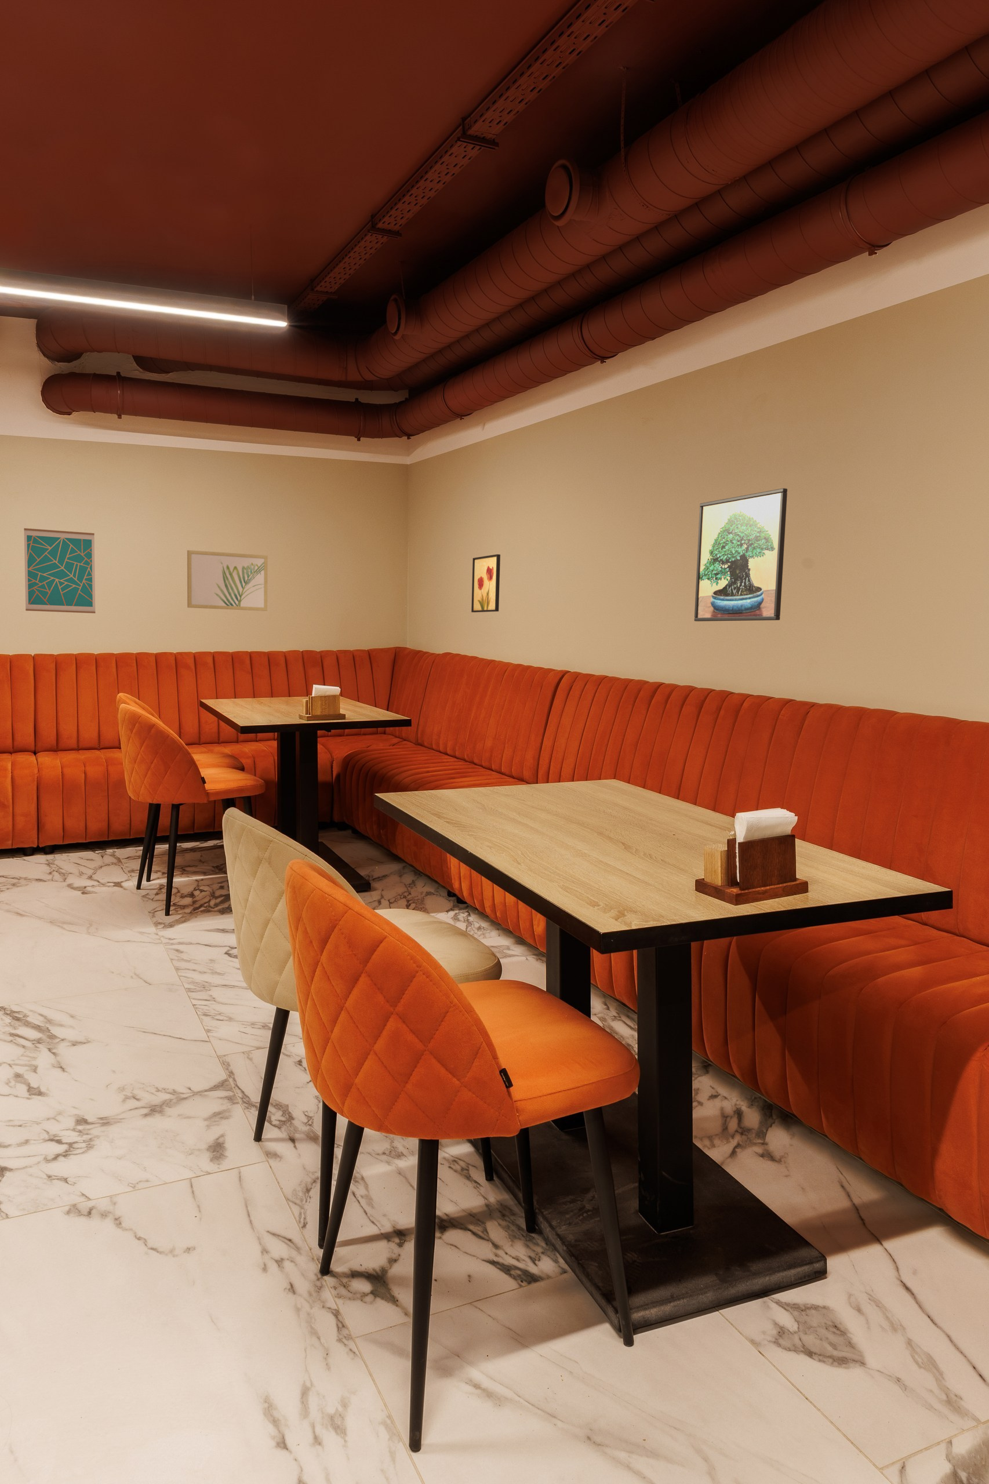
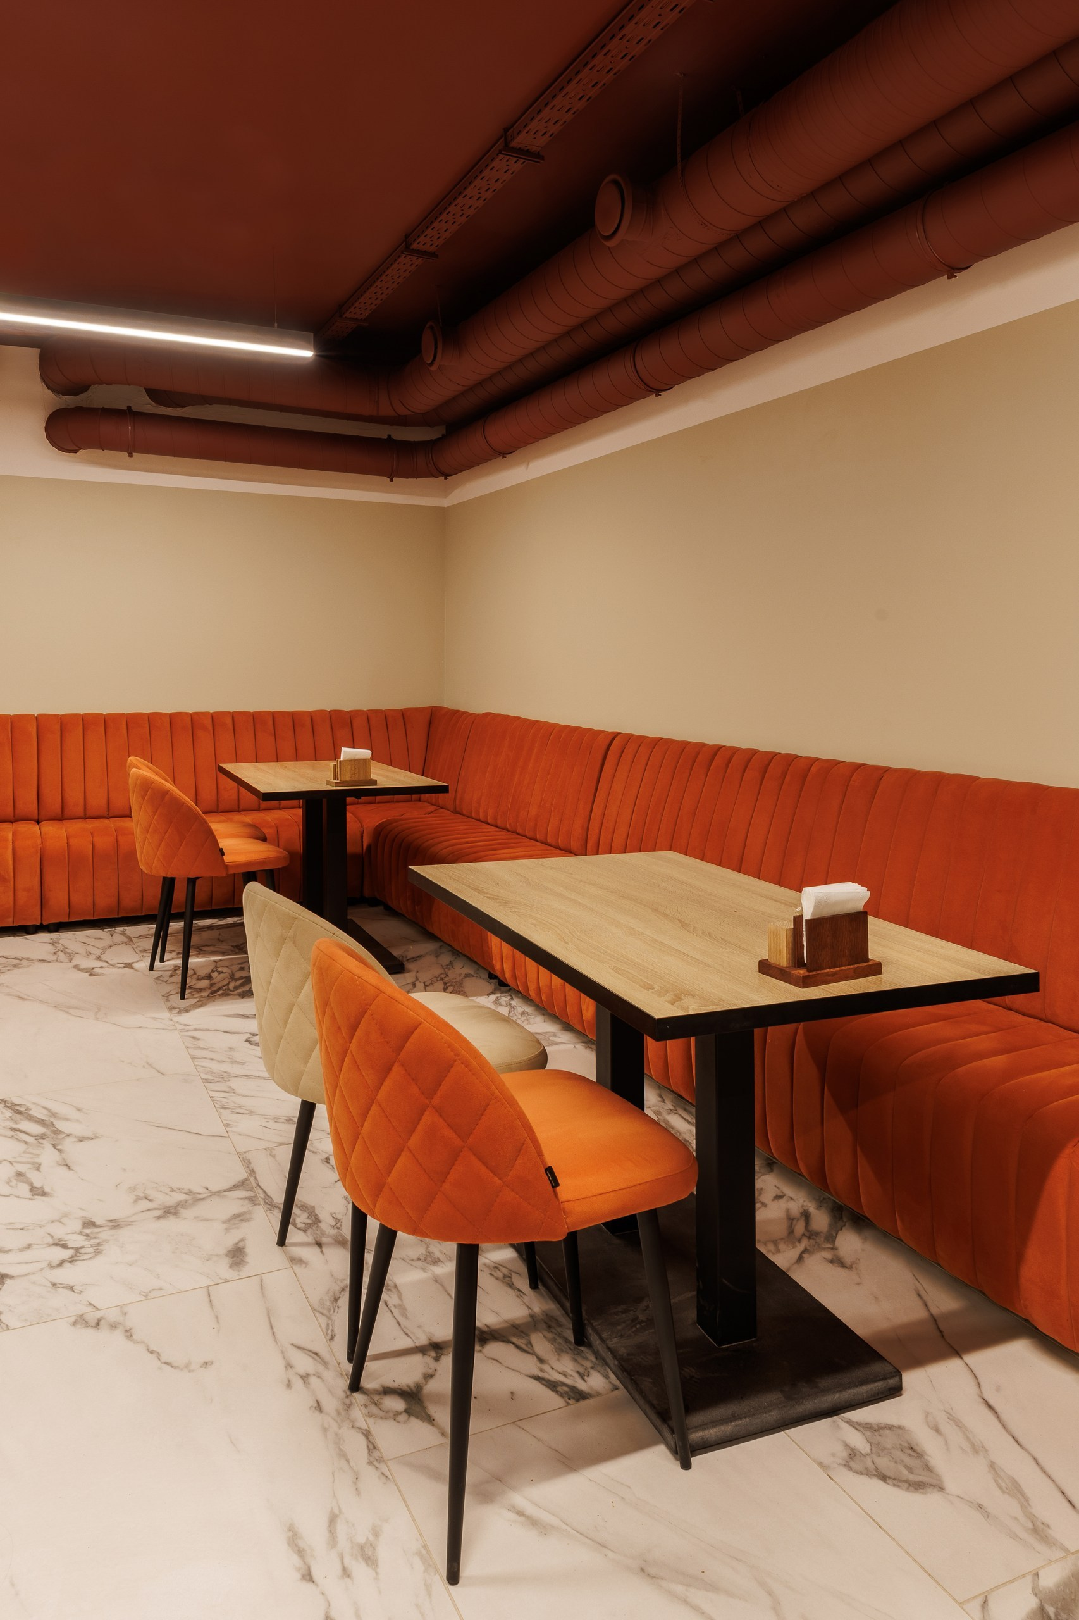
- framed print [694,488,788,622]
- wall art [187,549,268,611]
- wall art [470,554,501,612]
- wall art [23,527,96,613]
